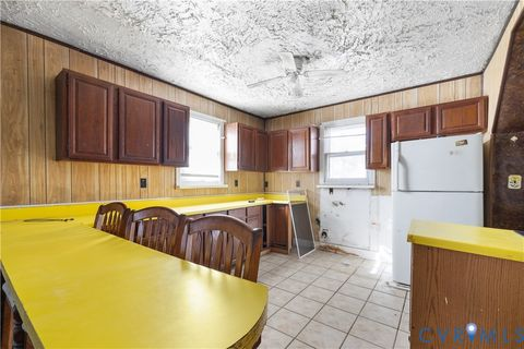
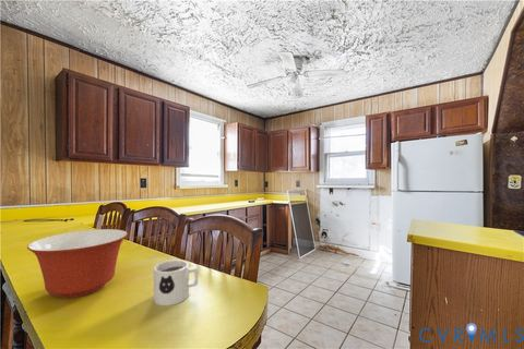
+ mixing bowl [26,228,129,299]
+ mug [153,258,199,306]
